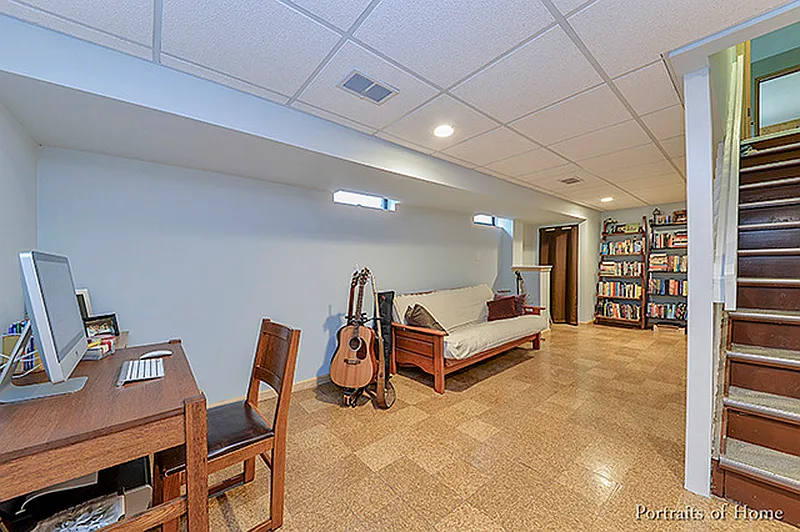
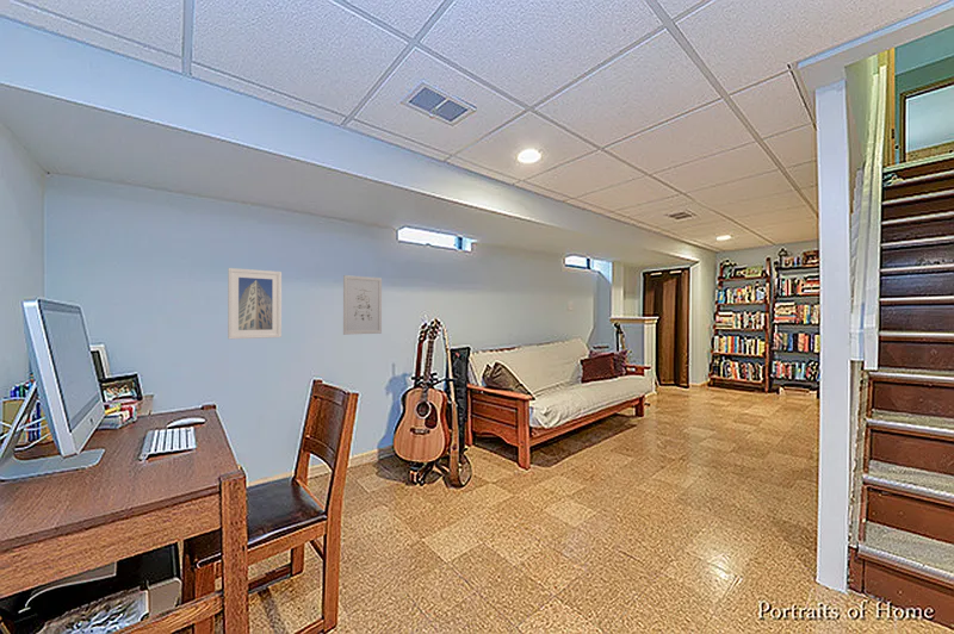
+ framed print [227,267,283,340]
+ wall art [342,274,383,336]
